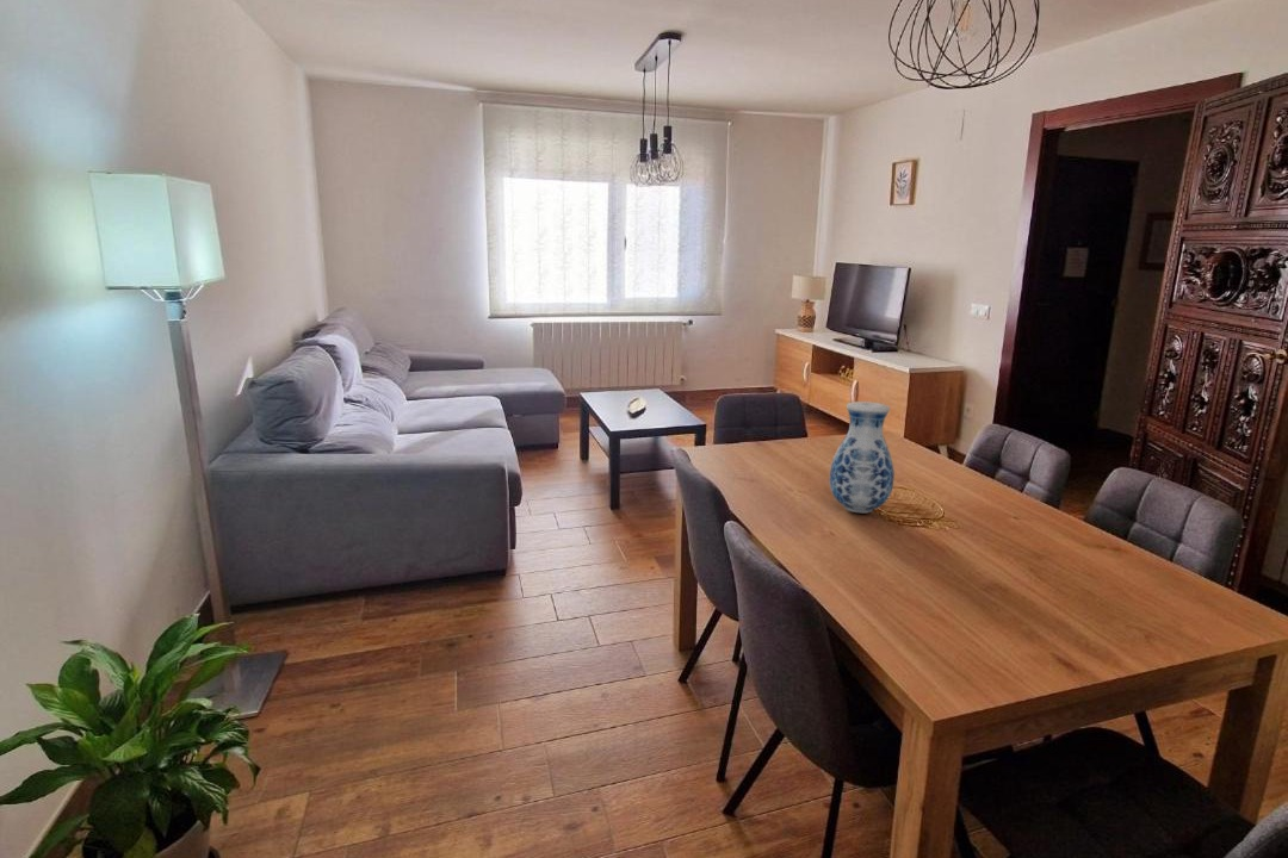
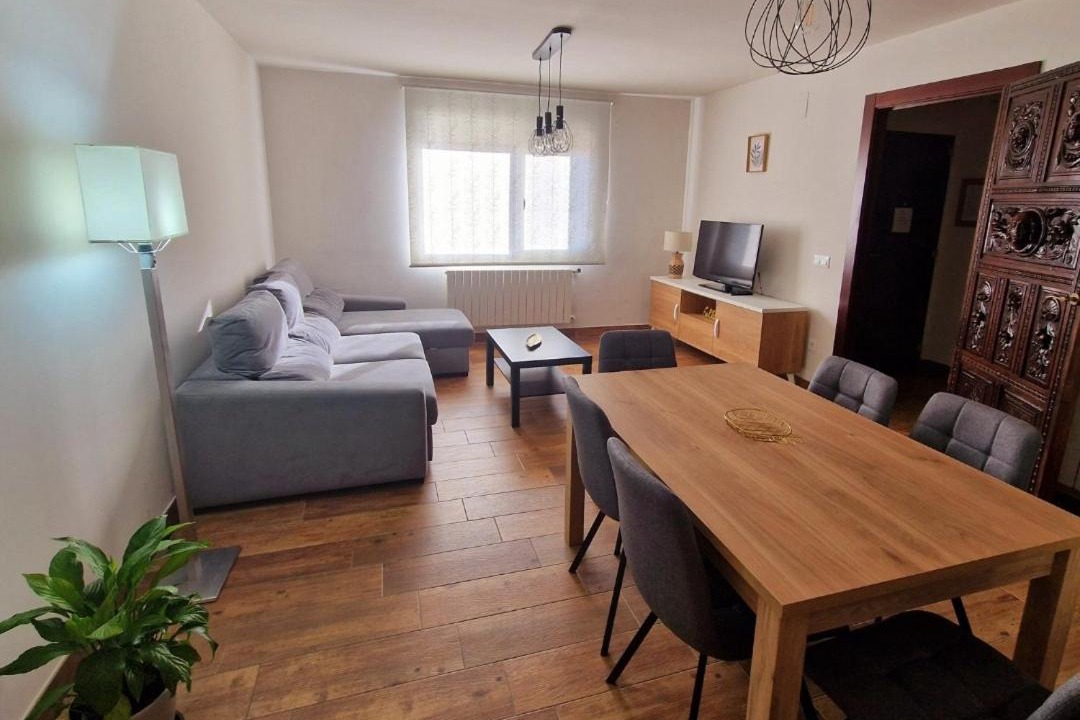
- vase [829,400,896,515]
